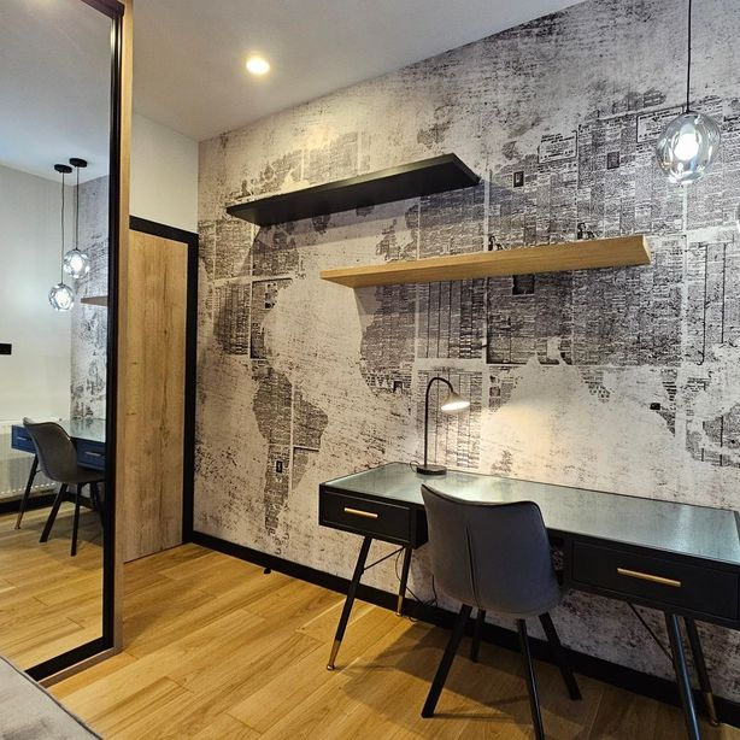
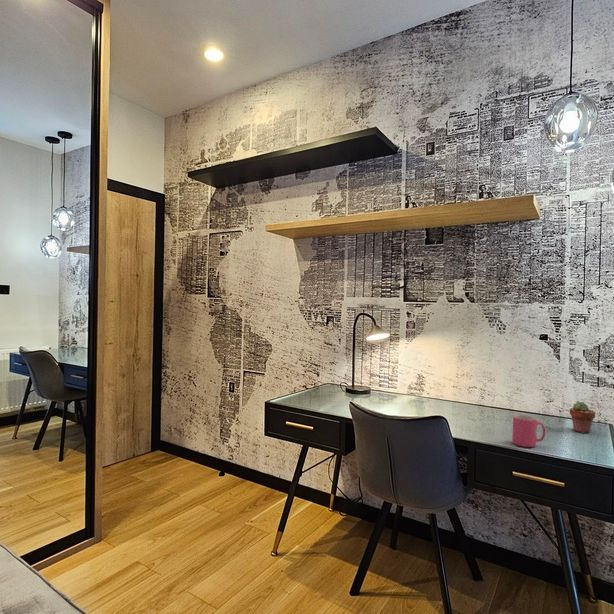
+ potted succulent [568,400,597,434]
+ mug [511,414,547,448]
